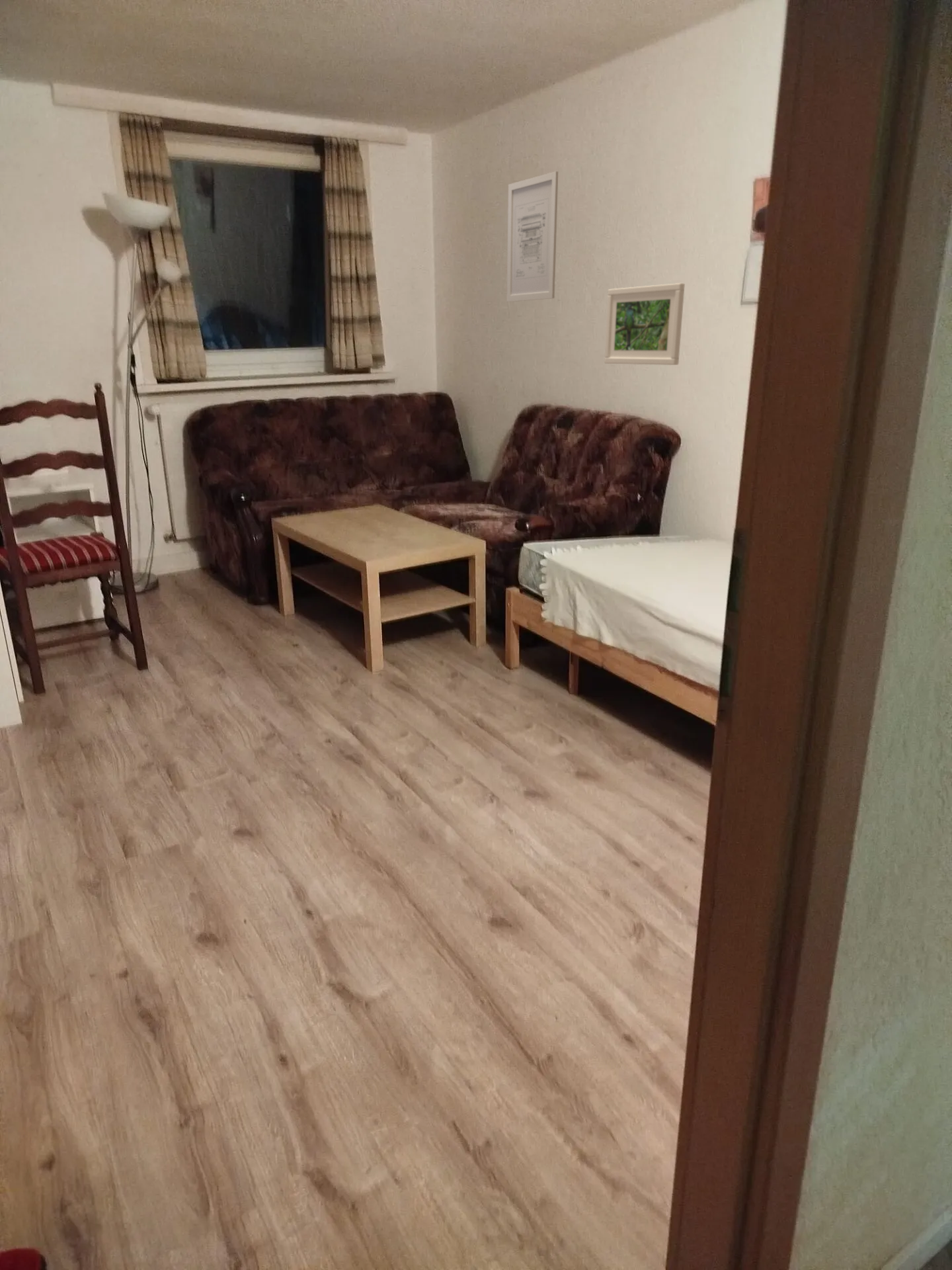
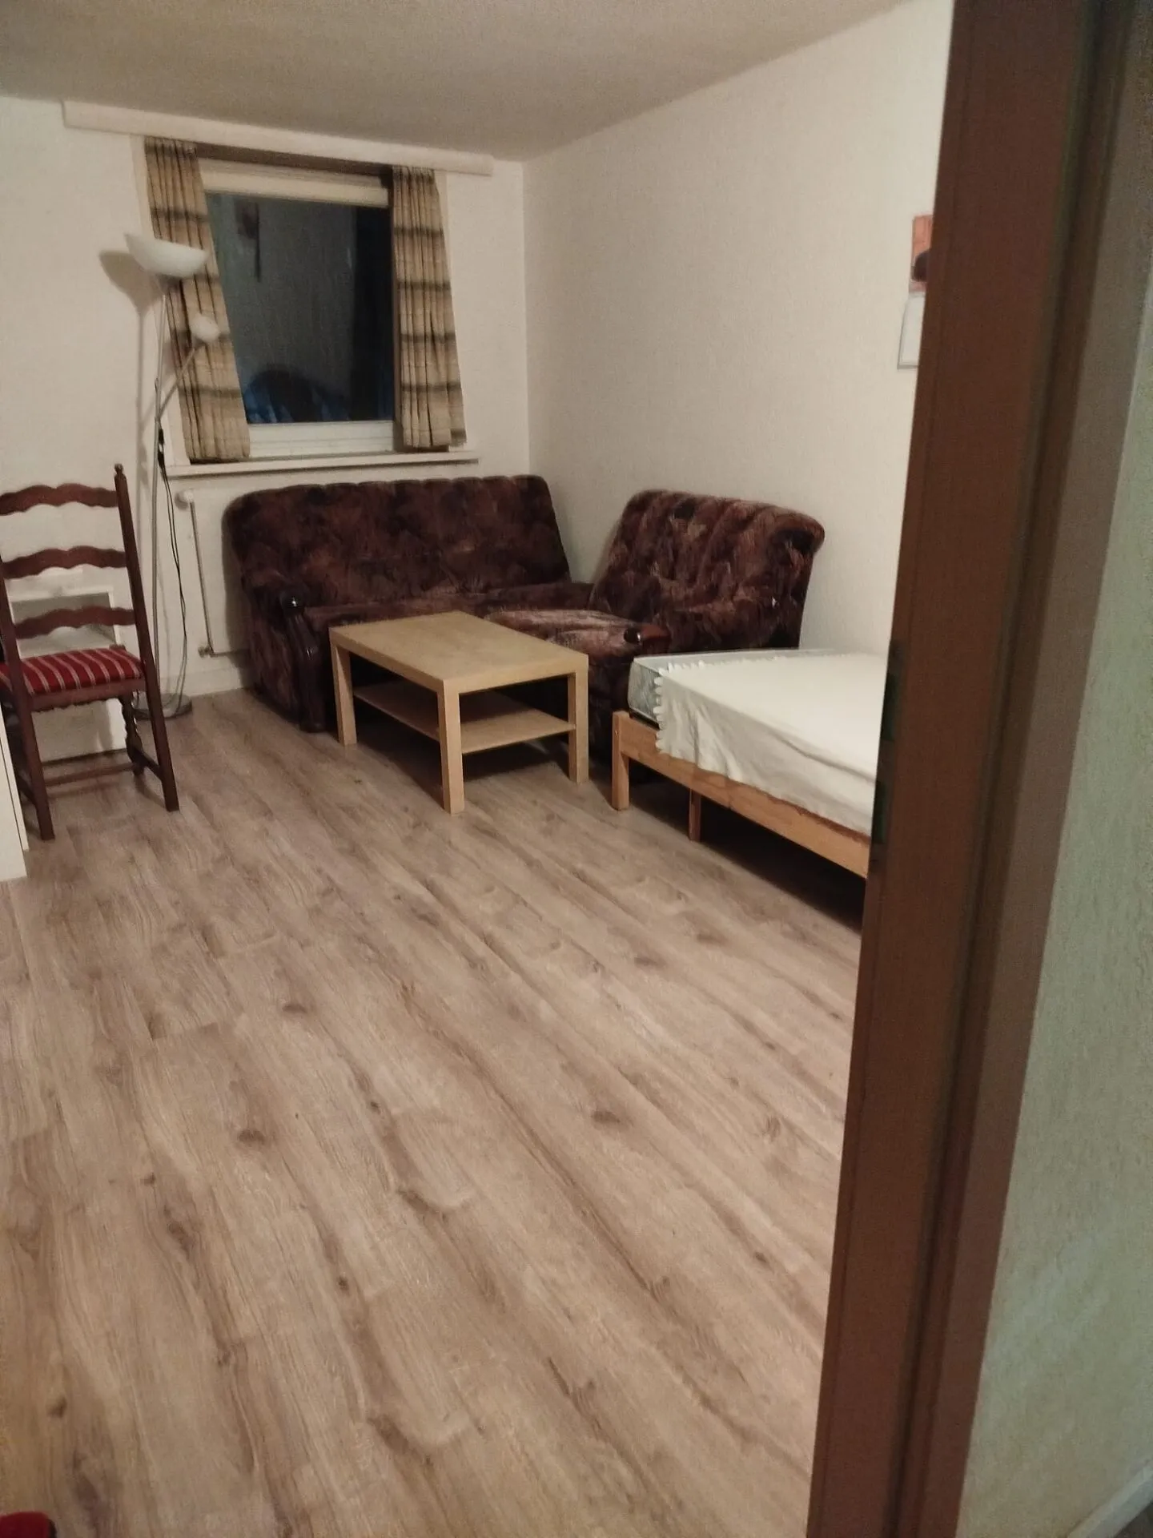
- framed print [604,282,686,366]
- wall art [506,171,559,302]
